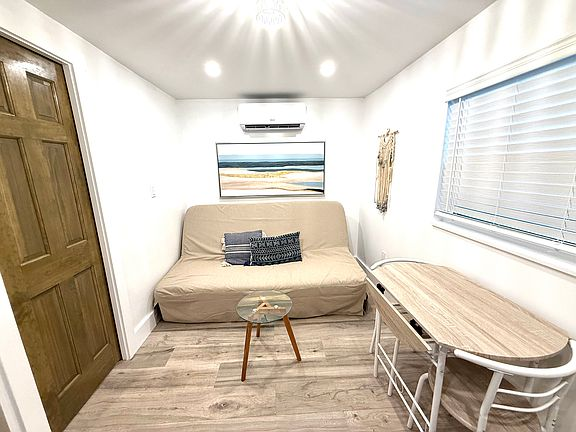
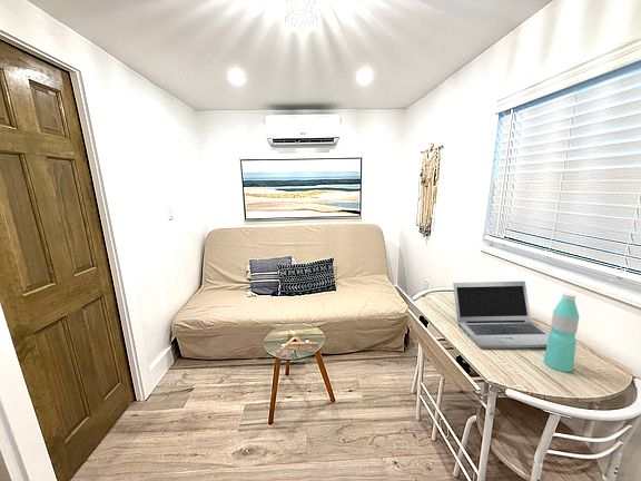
+ water bottle [543,292,580,373]
+ laptop [452,281,550,350]
